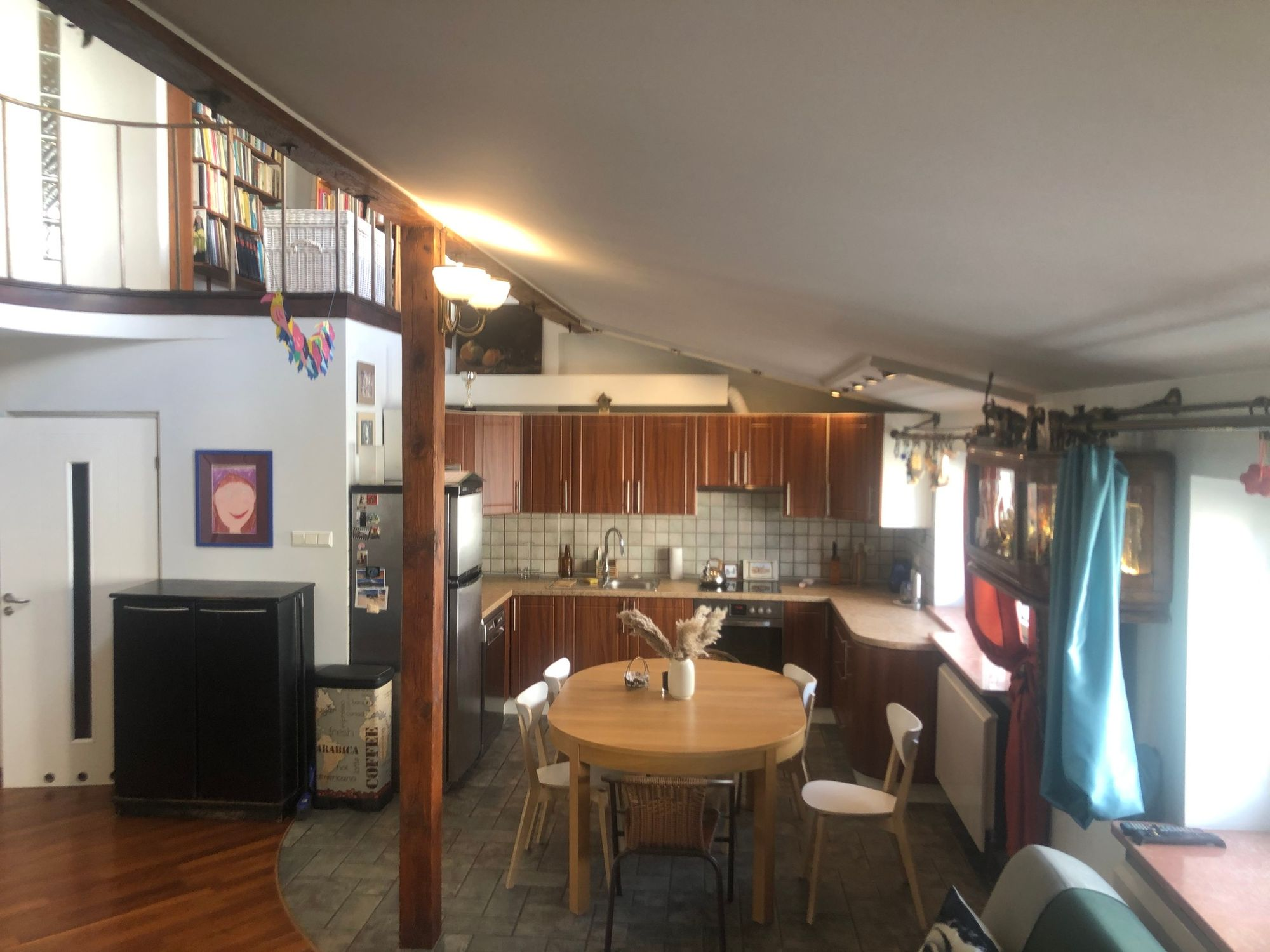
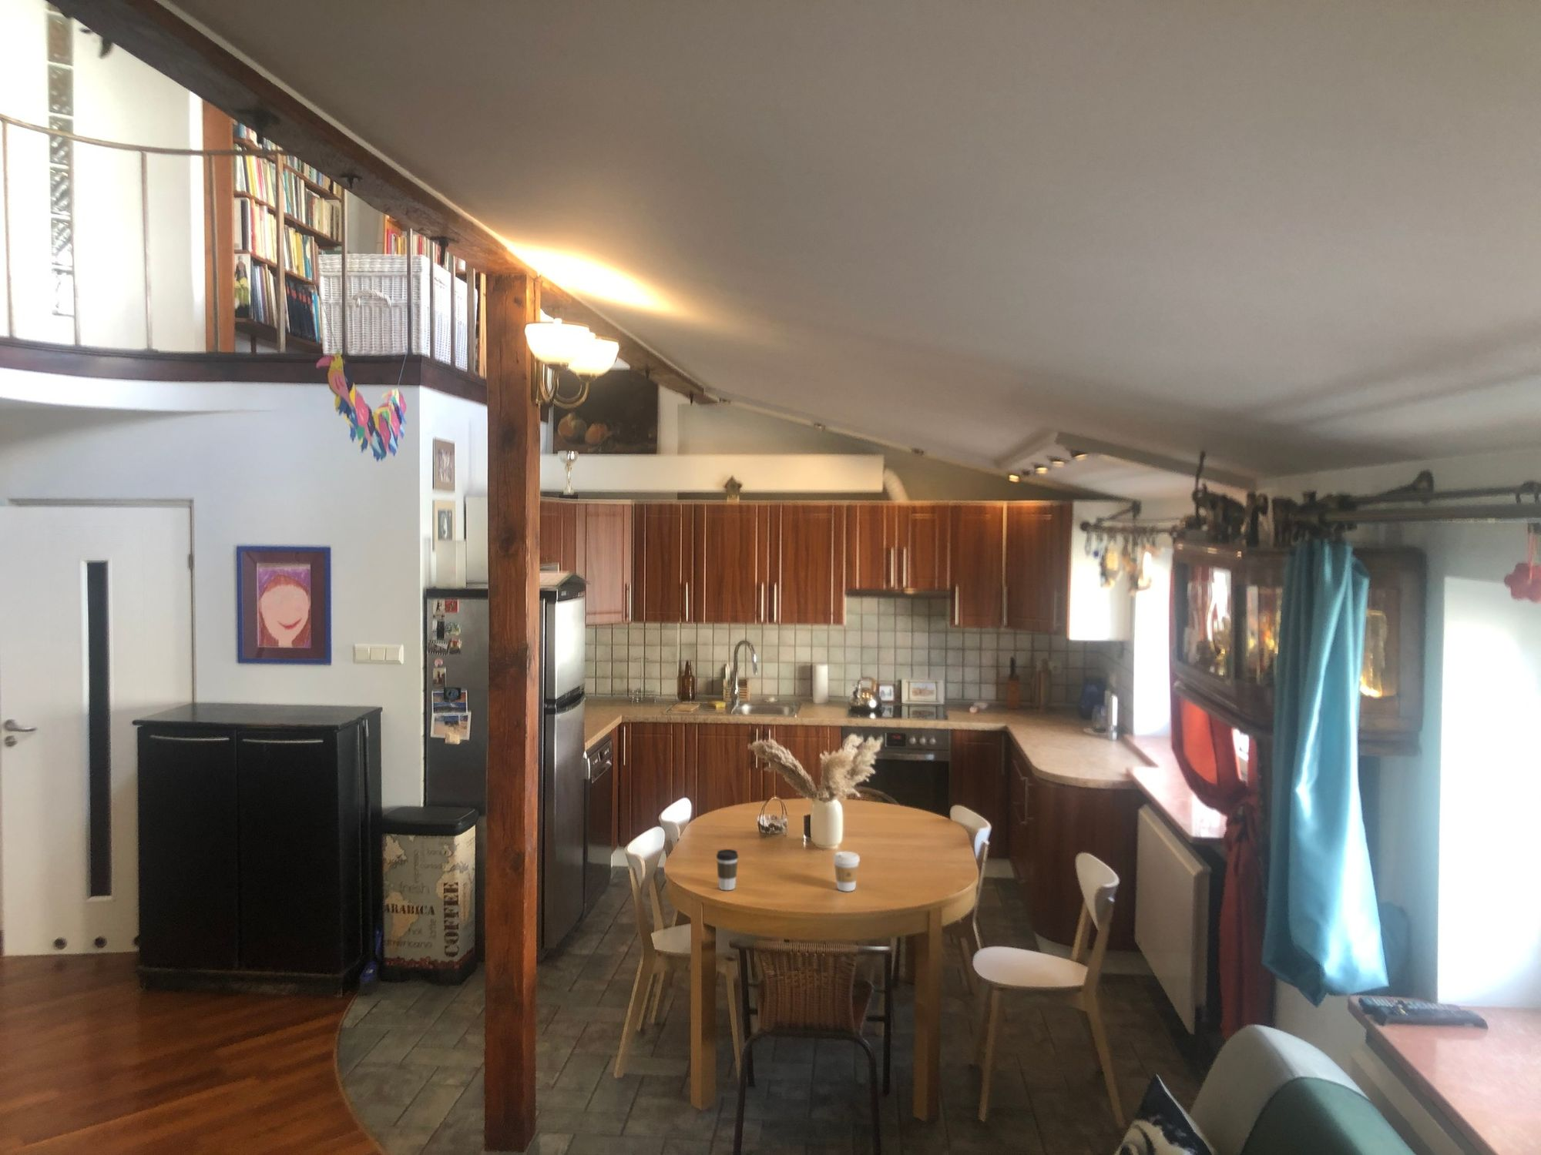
+ coffee cup [832,850,860,893]
+ coffee cup [716,848,739,891]
